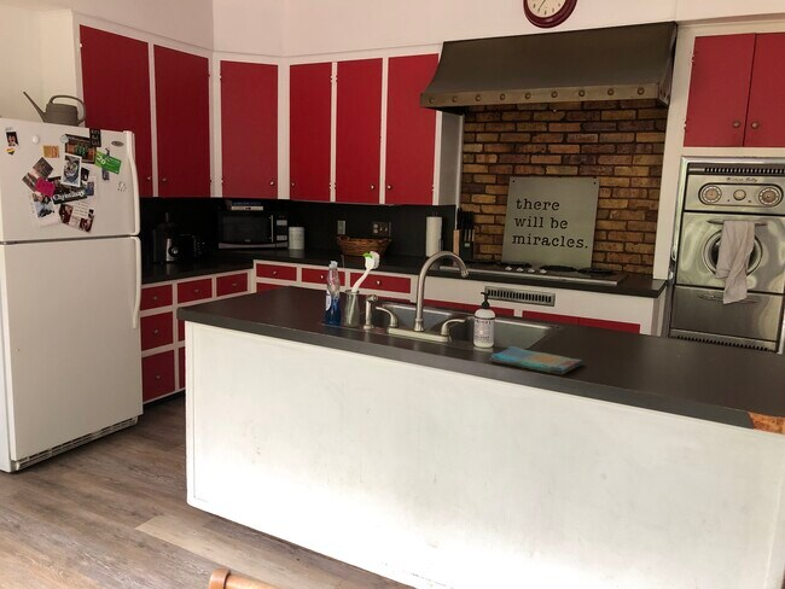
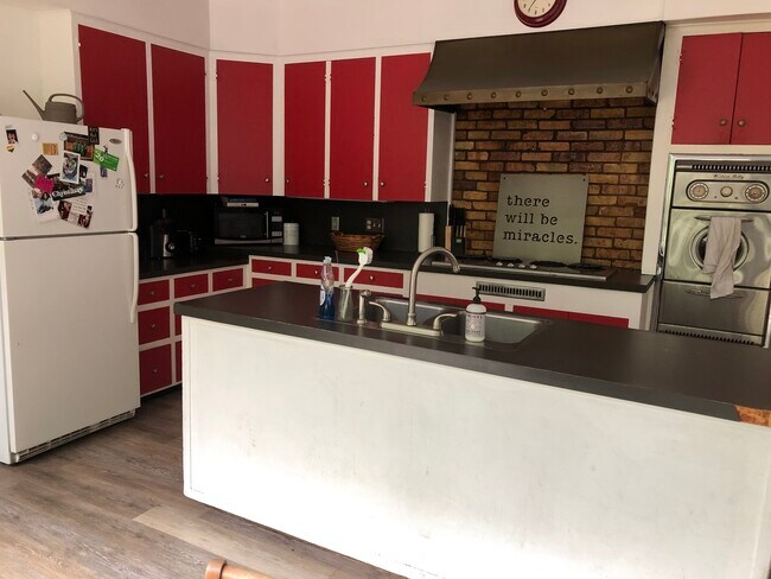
- dish towel [488,345,583,375]
